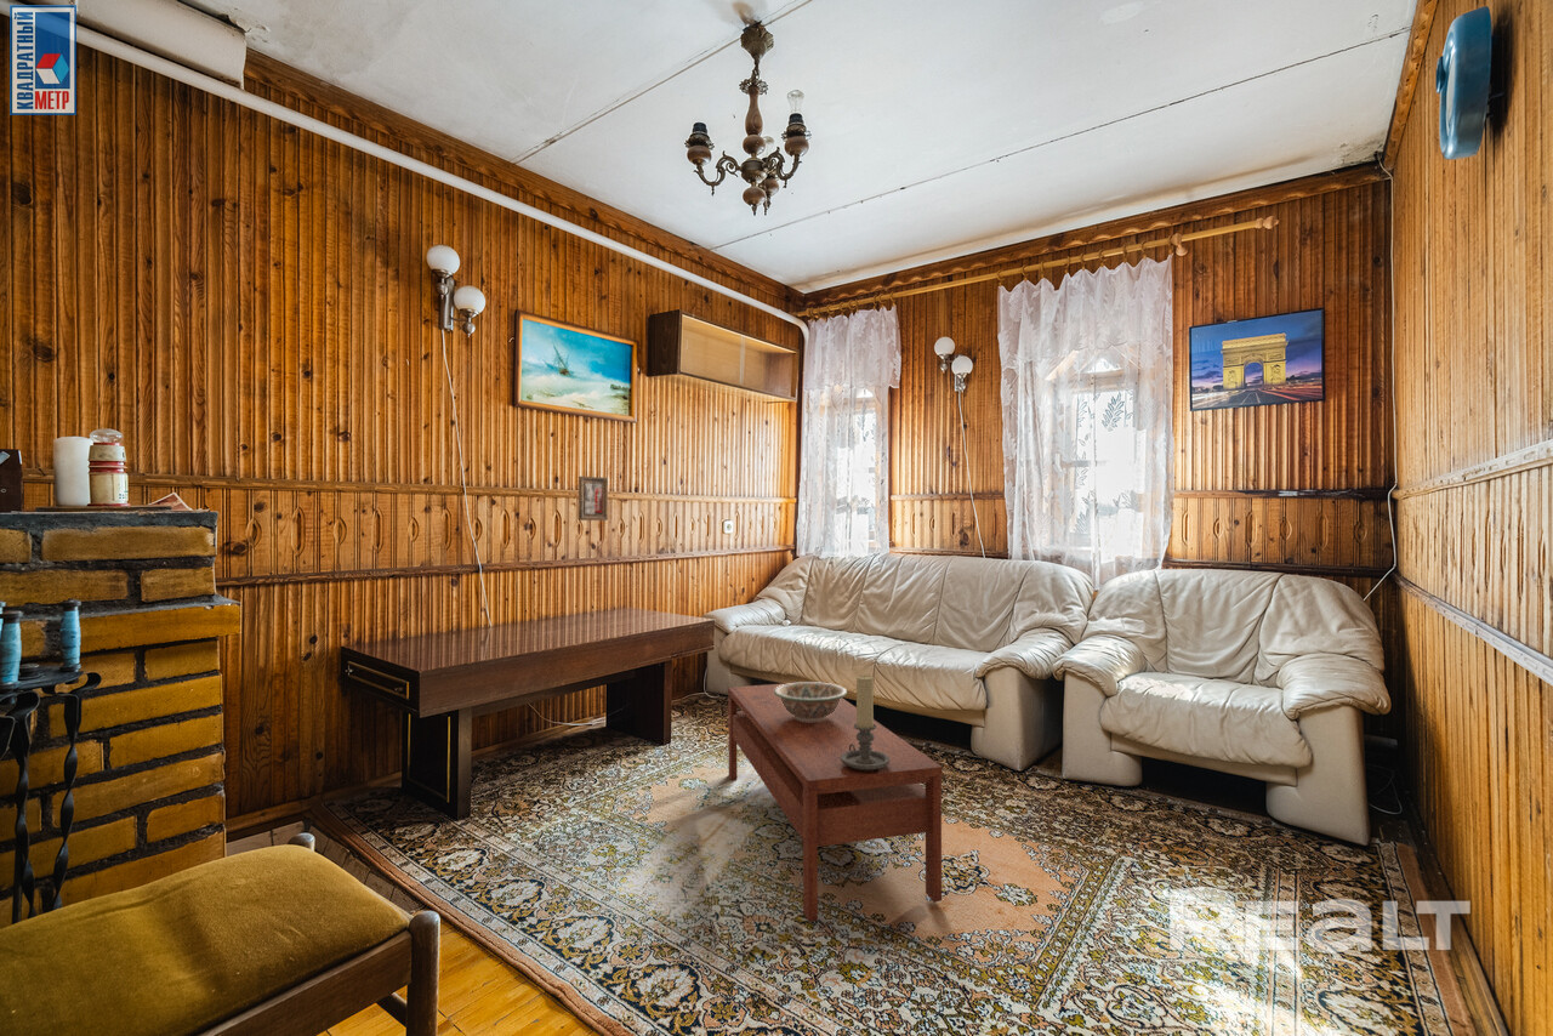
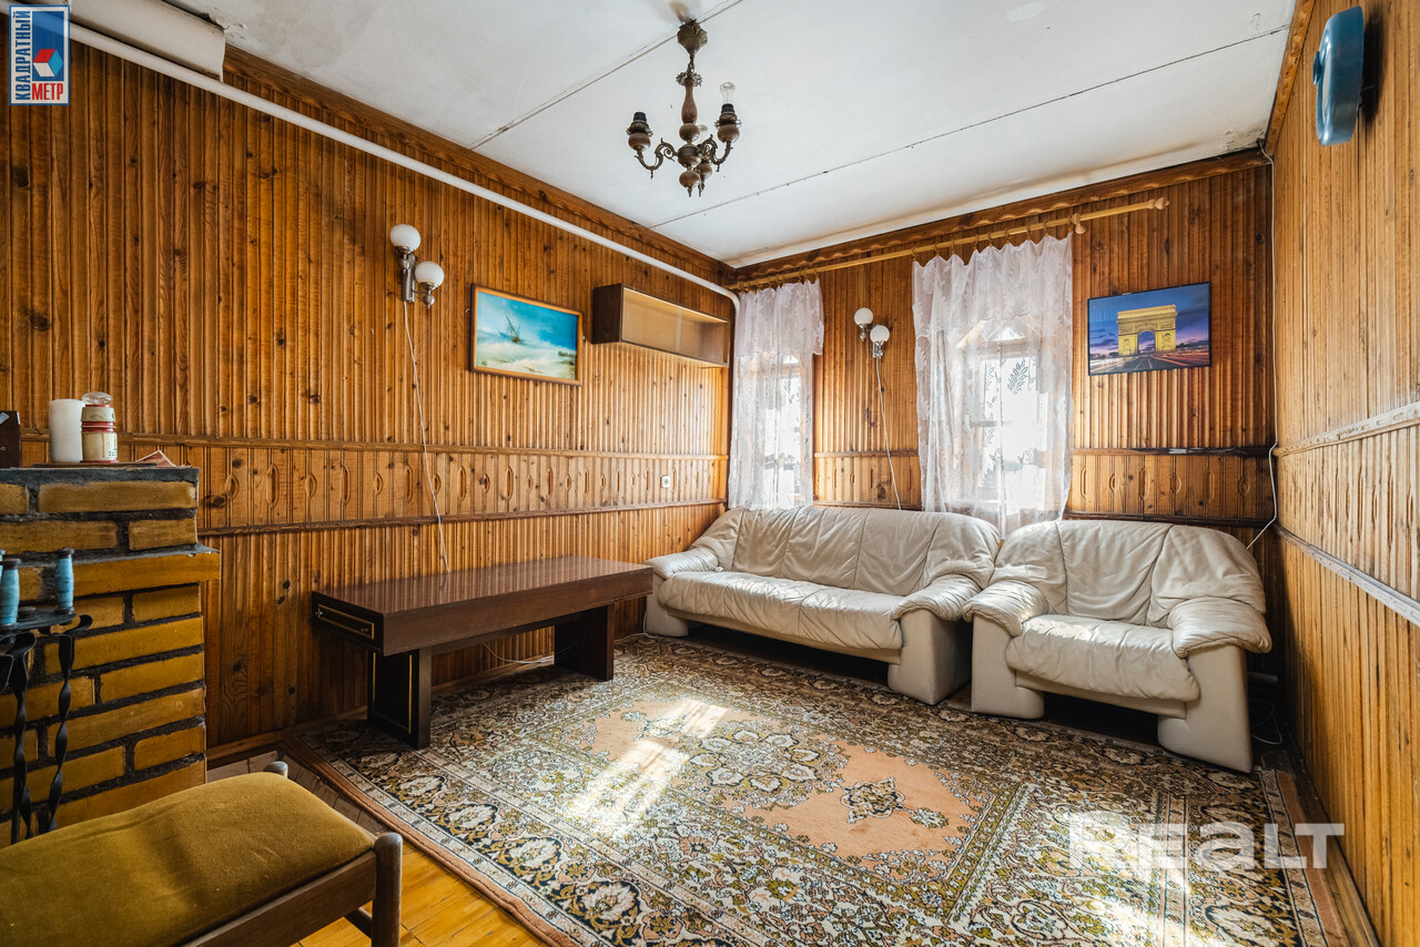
- picture frame [578,476,609,522]
- decorative bowl [774,681,848,722]
- coffee table [727,681,944,923]
- candle holder [841,674,889,770]
